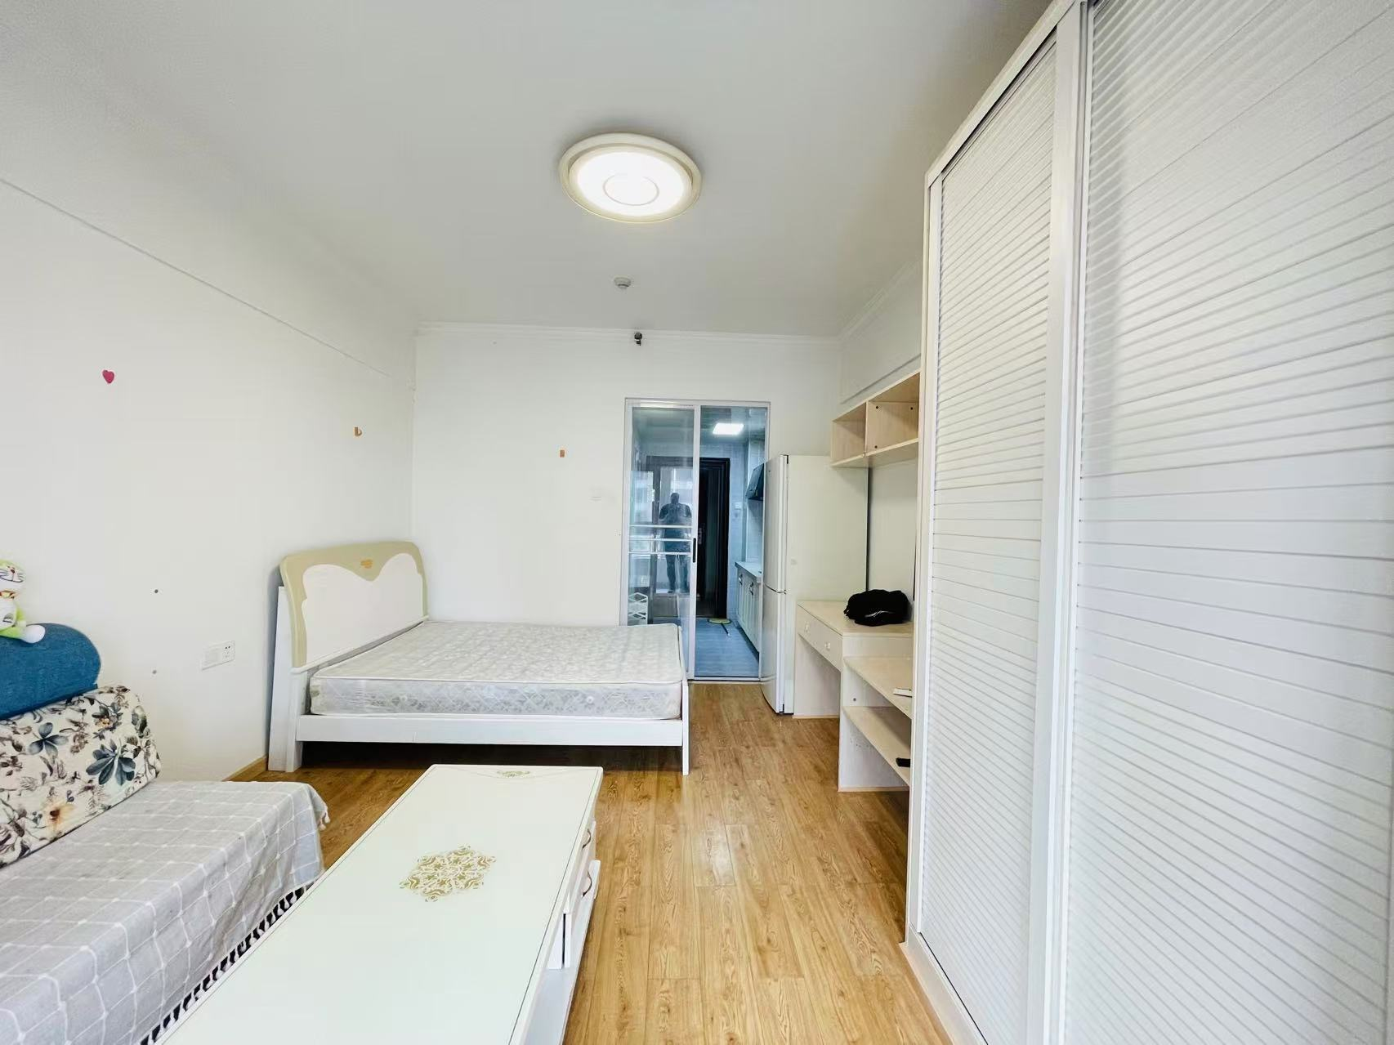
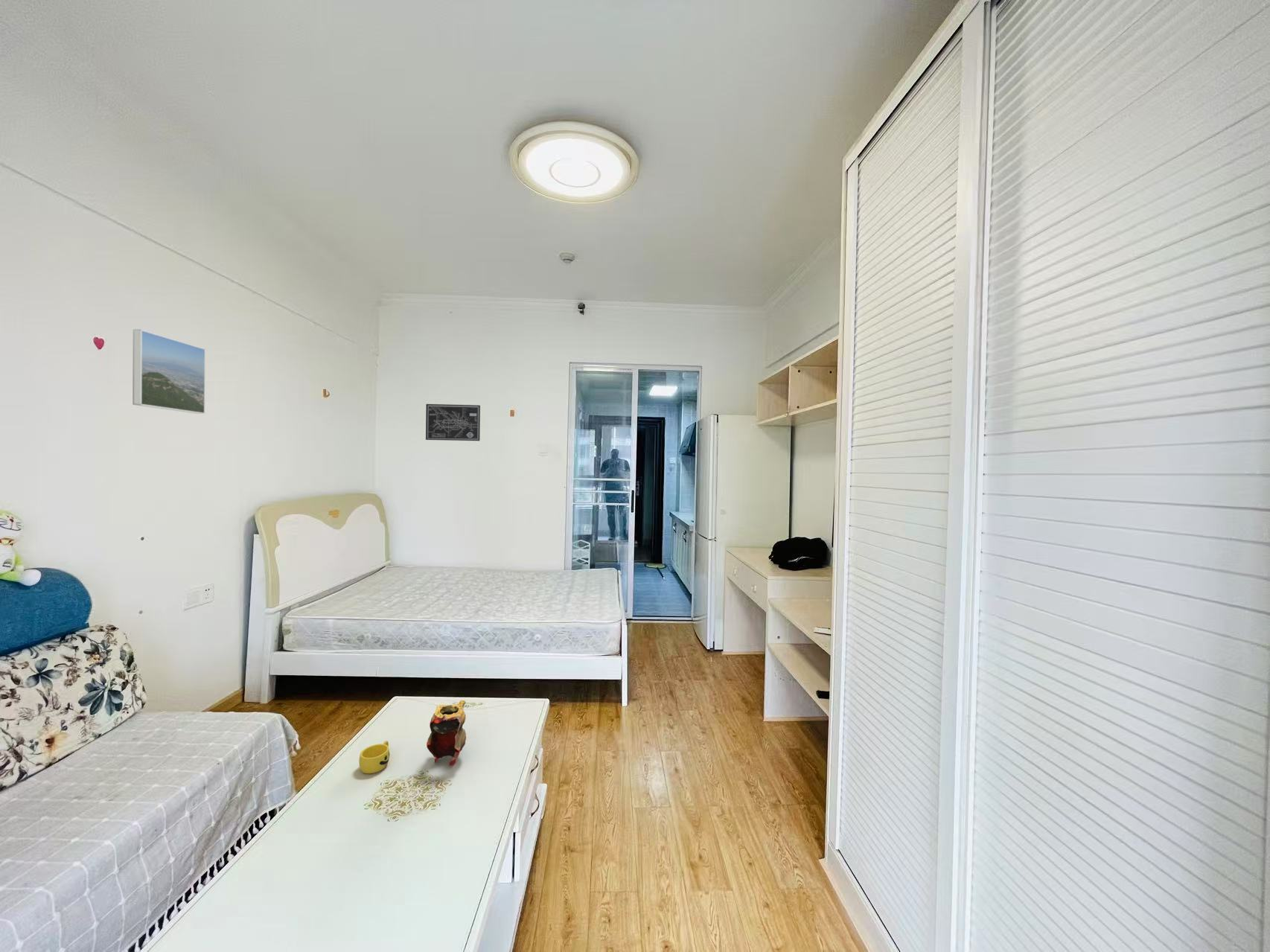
+ wall art [425,403,481,441]
+ cup [358,740,390,774]
+ teapot [426,700,467,767]
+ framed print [132,328,206,415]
